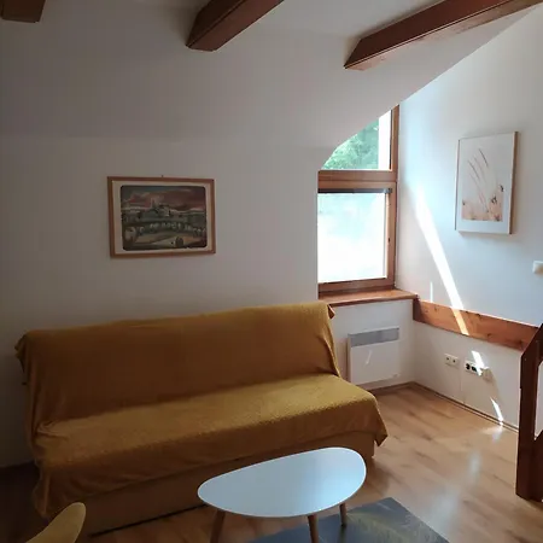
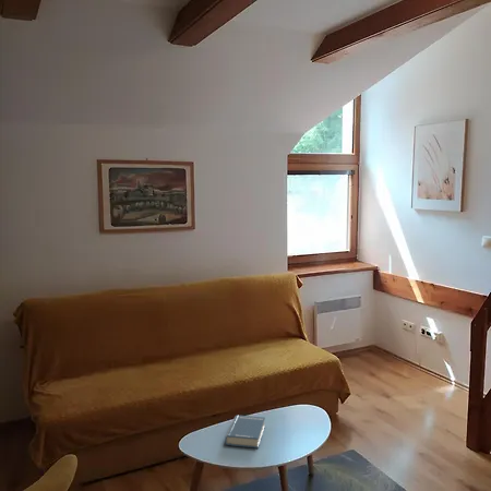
+ hardback book [225,414,266,450]
